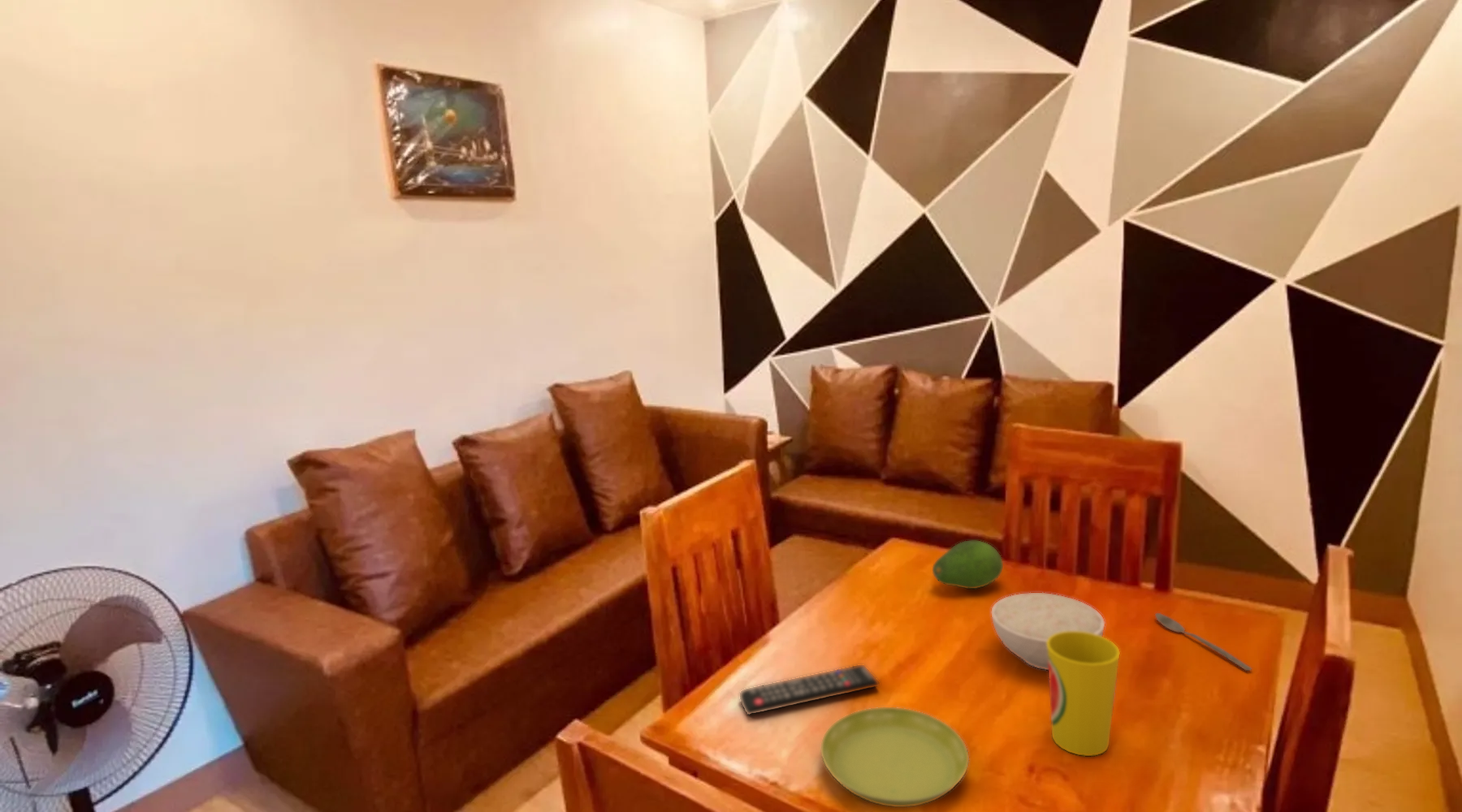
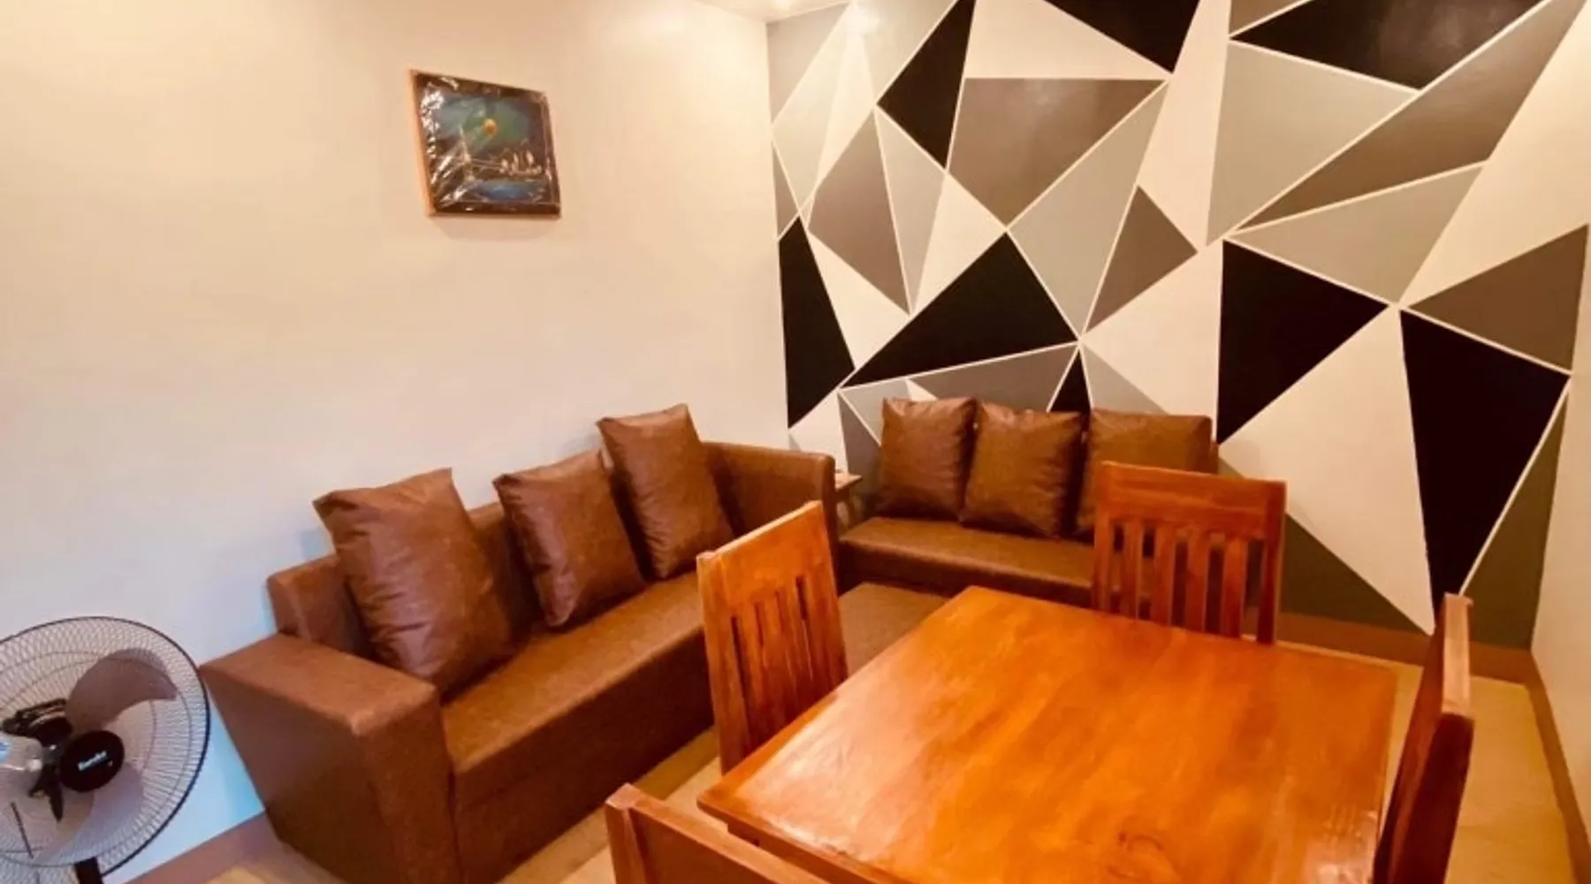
- remote control [739,664,880,715]
- cup [1047,631,1121,757]
- fruit [932,540,1004,590]
- saucer [820,706,970,808]
- spoon [1154,612,1252,672]
- bowl [991,592,1105,671]
